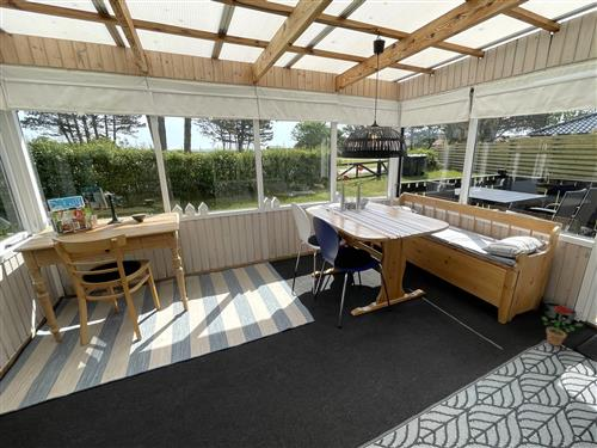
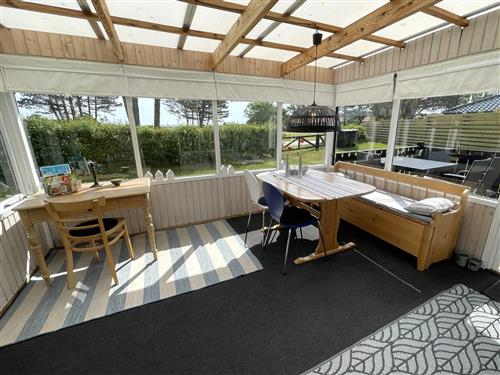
- decorative plant [541,305,584,348]
